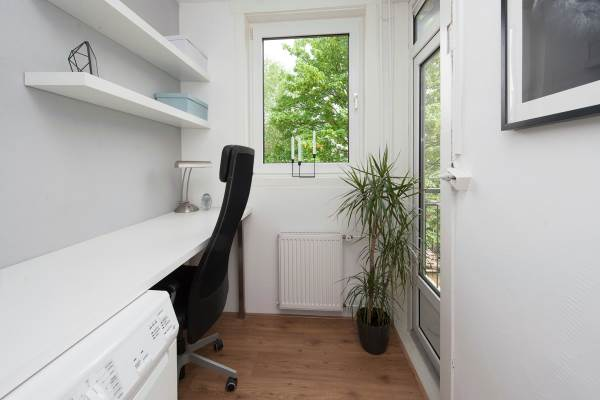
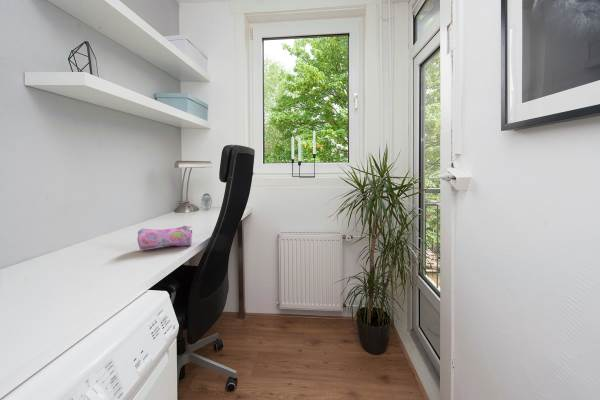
+ pencil case [136,225,193,251]
